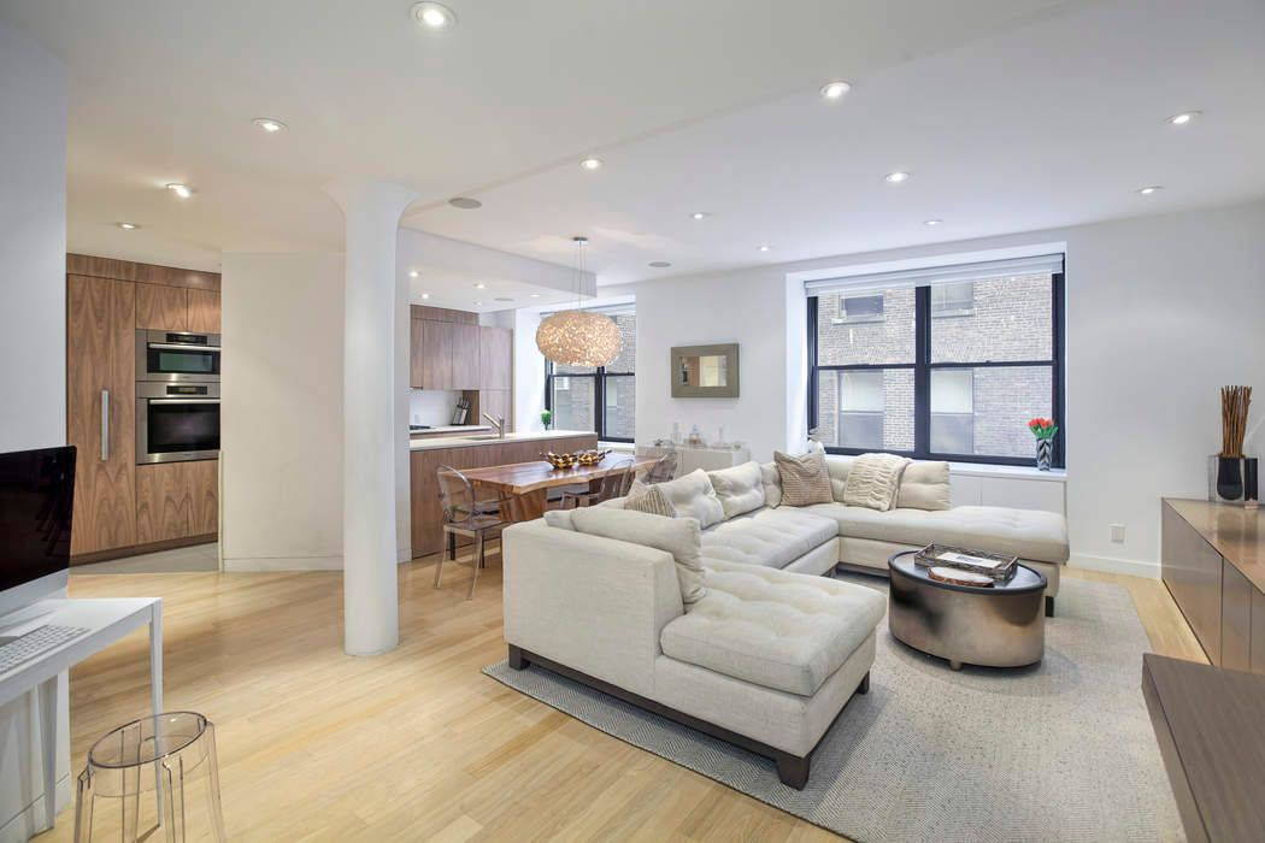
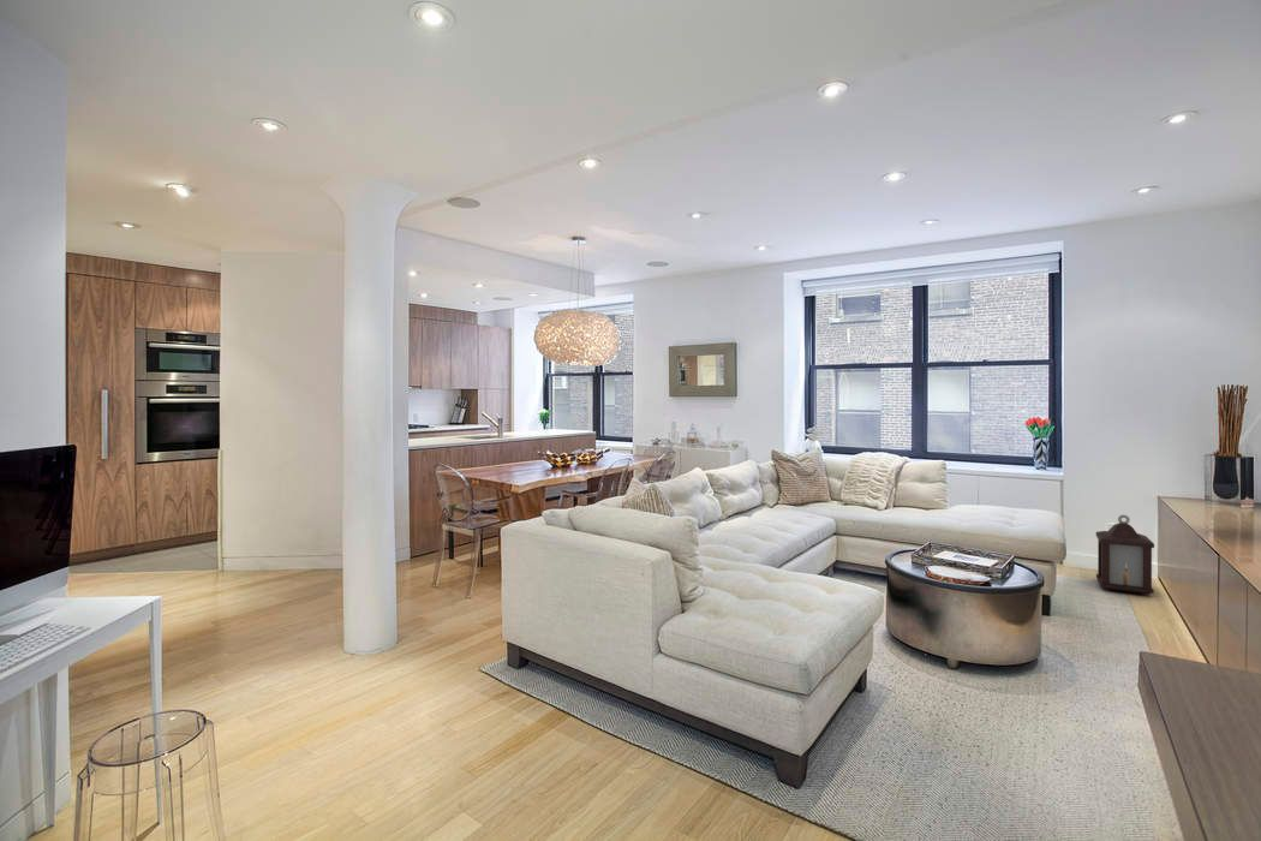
+ lantern [1095,514,1155,595]
